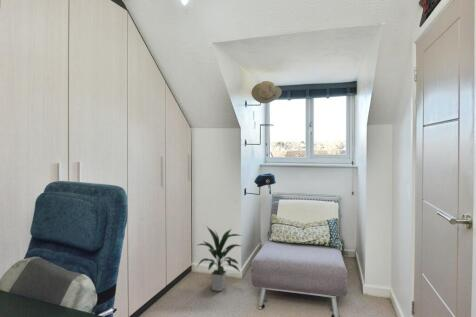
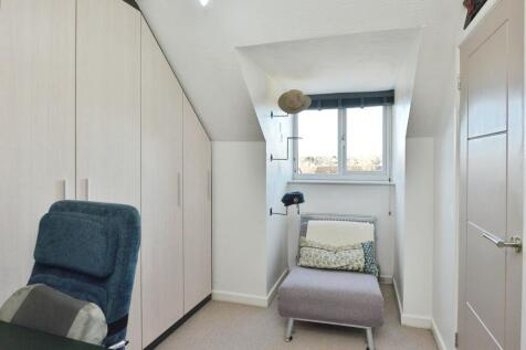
- indoor plant [196,226,243,292]
